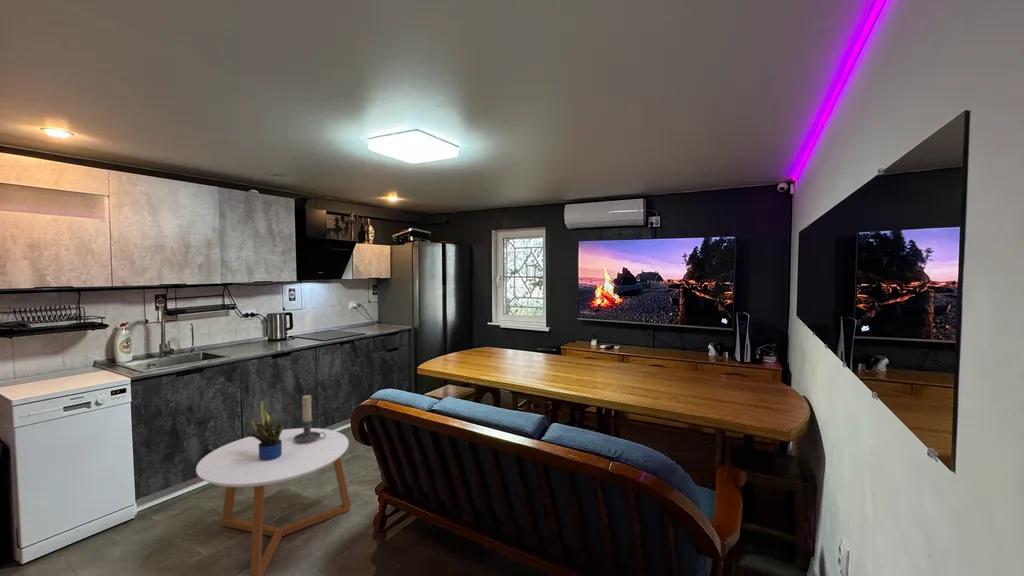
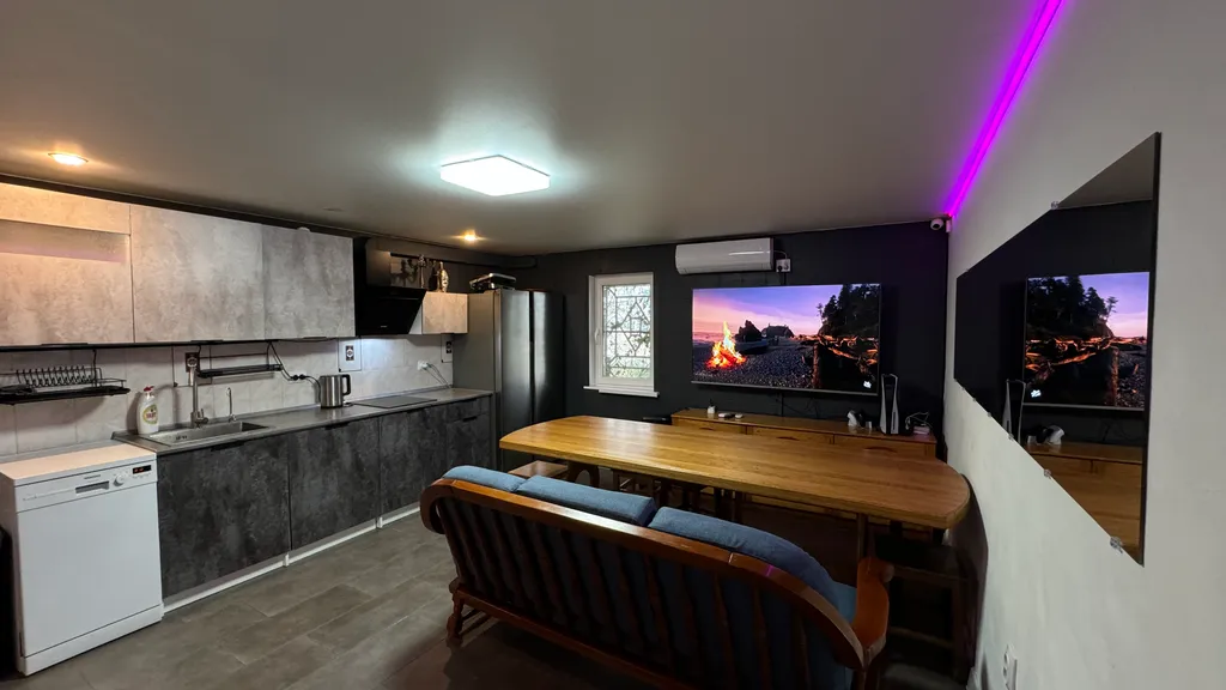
- candle holder [294,394,325,443]
- coffee table [195,427,352,576]
- potted plant [247,398,285,461]
